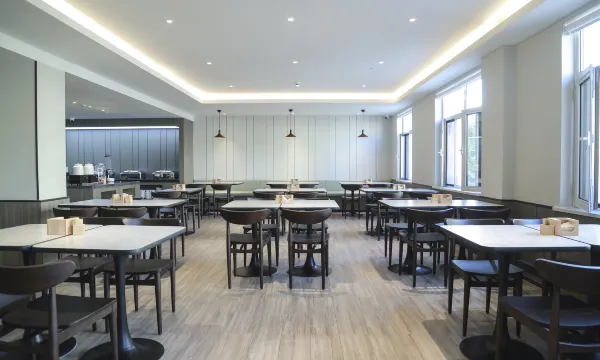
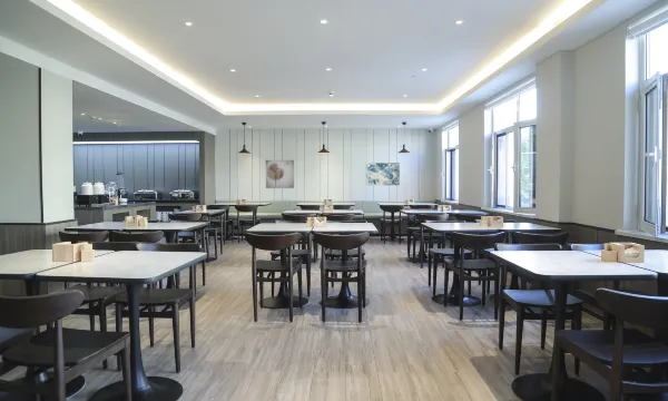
+ wall art [365,162,401,186]
+ wall art [265,159,295,189]
